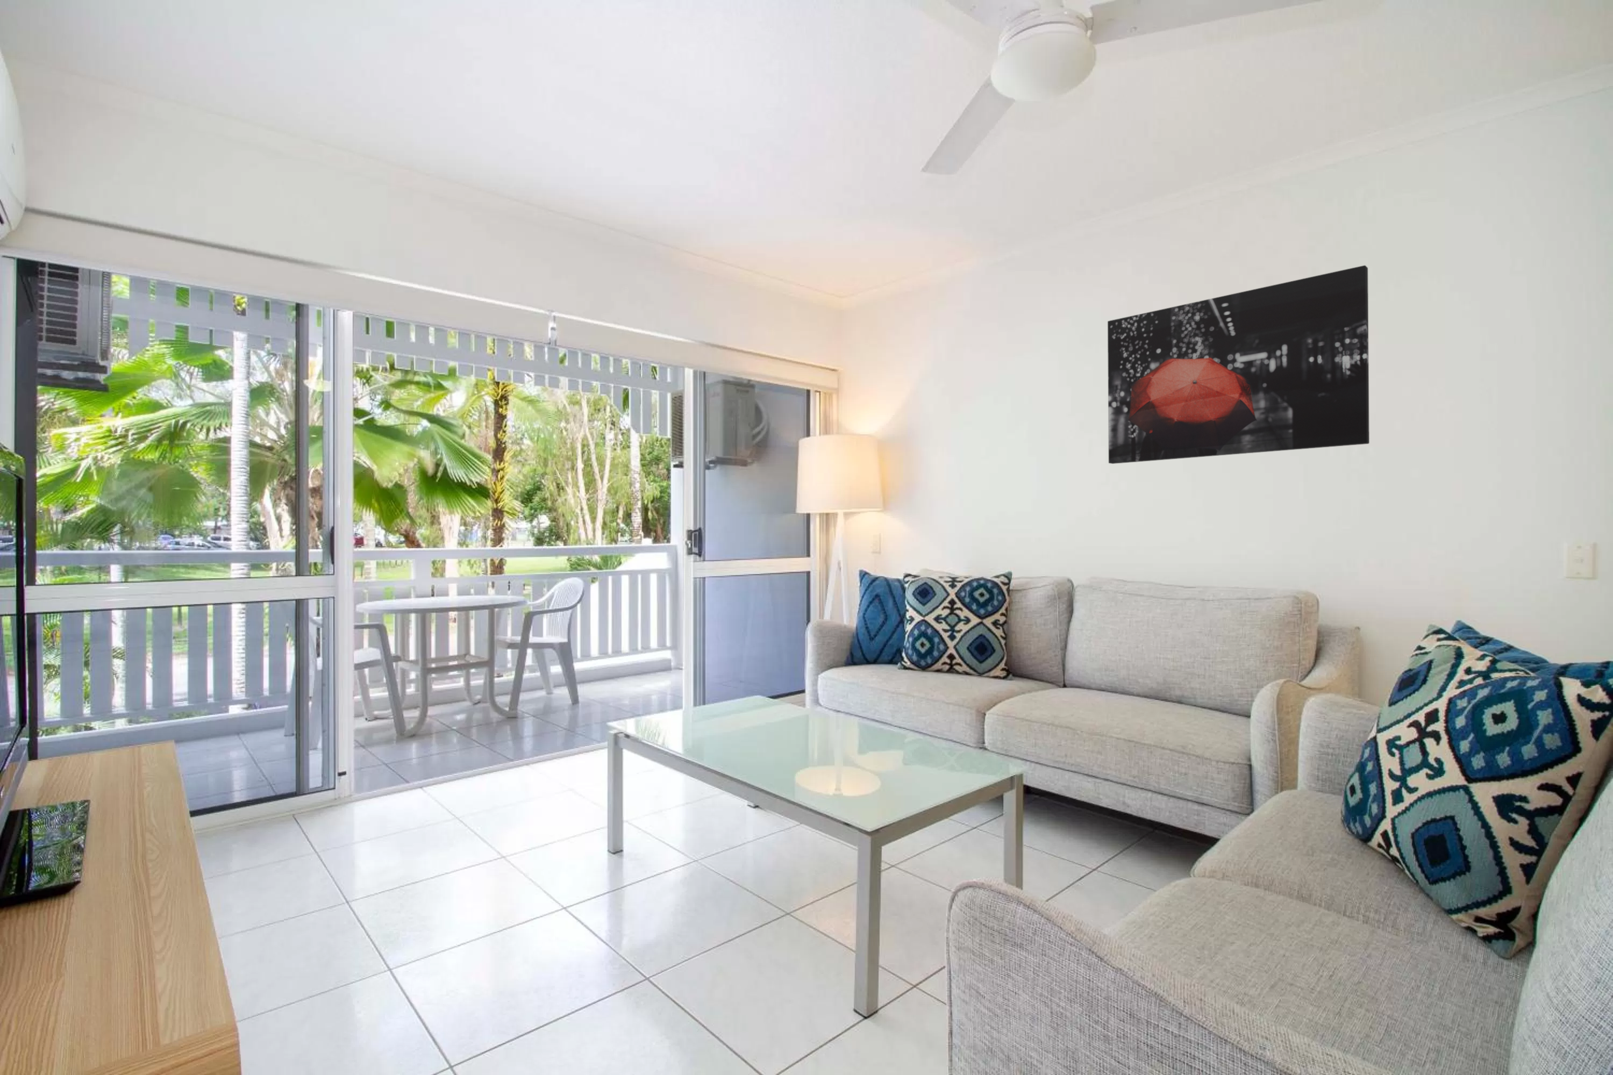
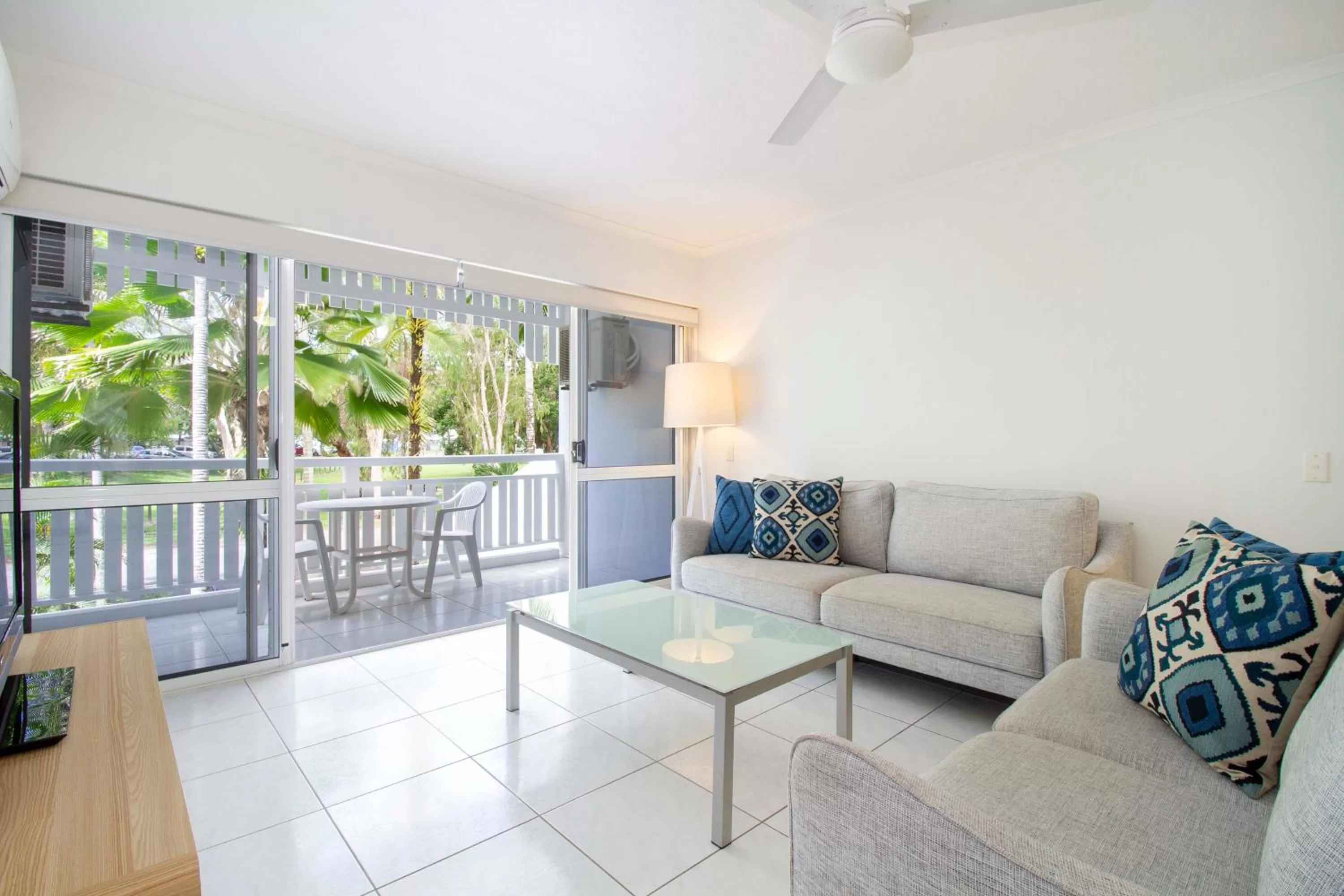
- wall art [1107,265,1371,464]
